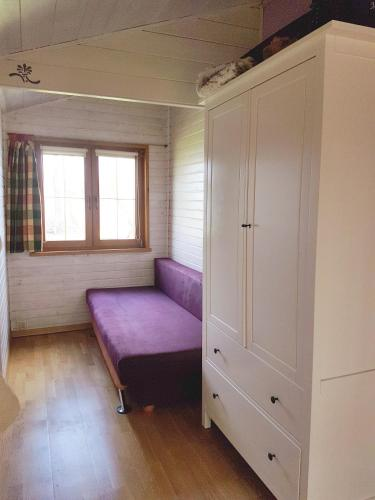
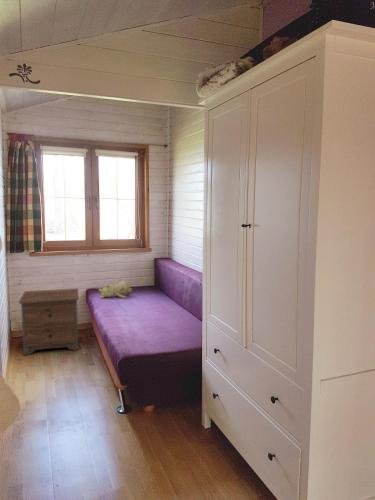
+ teddy bear [98,277,133,299]
+ nightstand [18,288,80,356]
